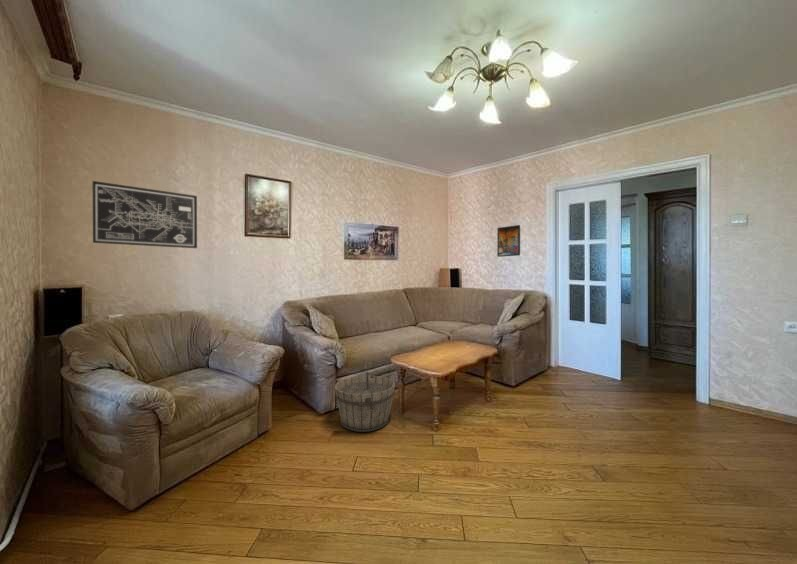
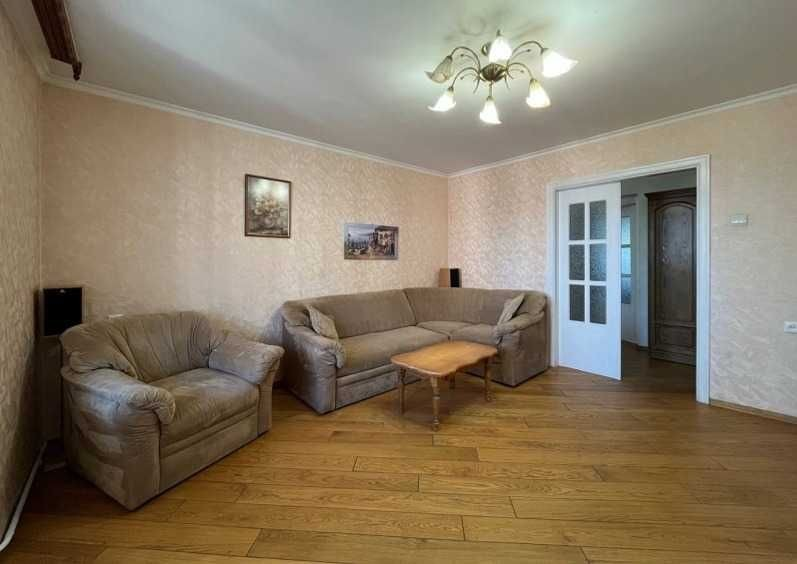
- wooden bucket [334,368,396,433]
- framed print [496,224,521,258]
- wall art [92,180,198,249]
